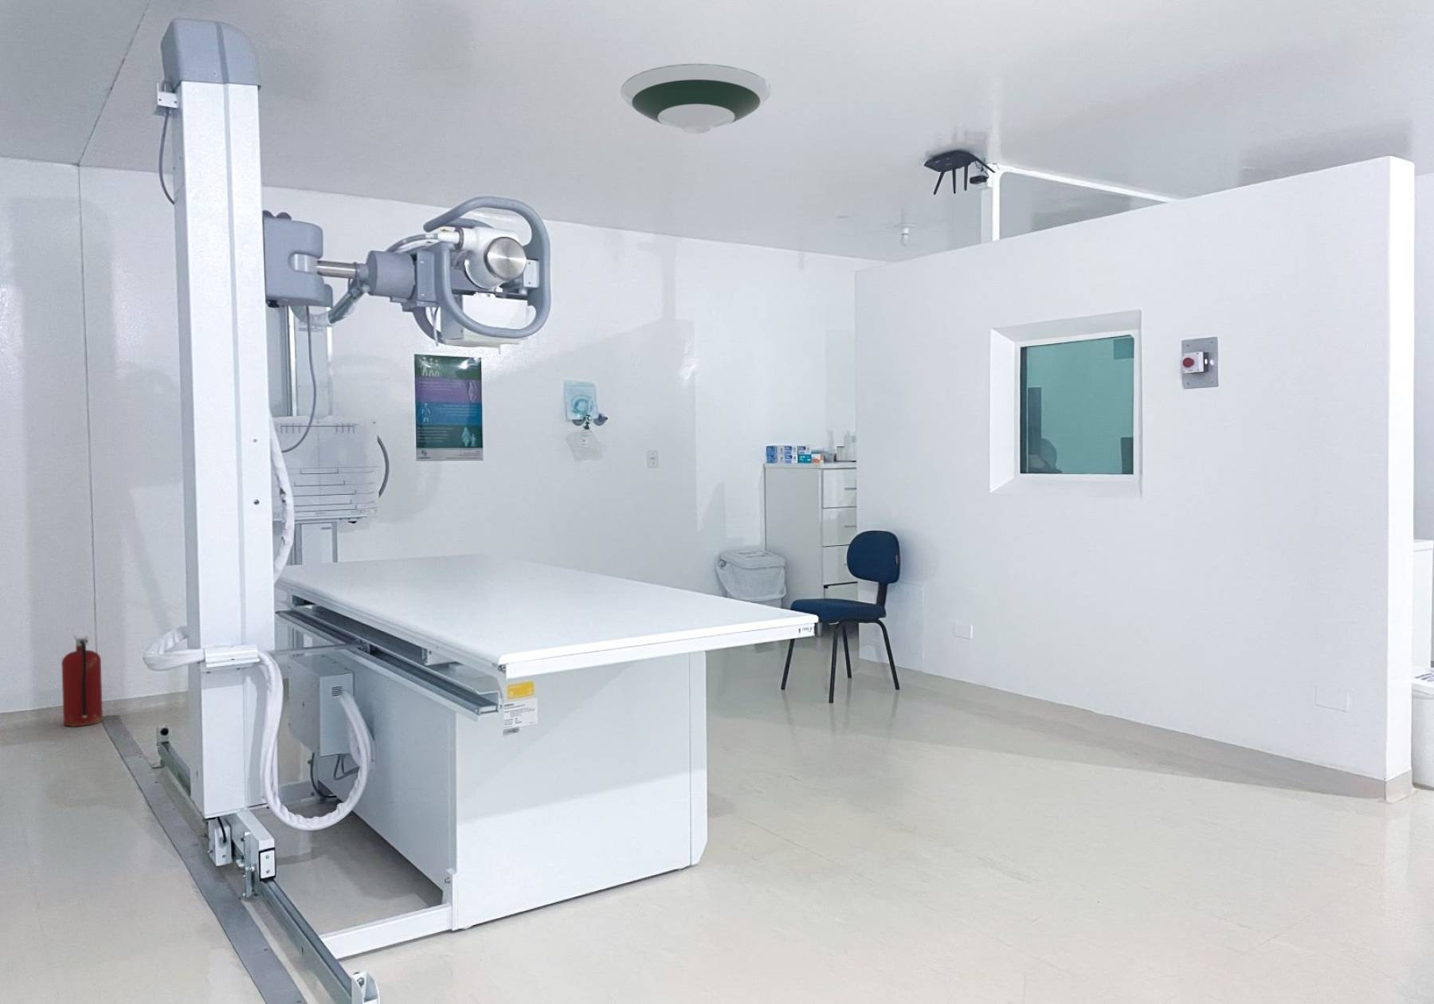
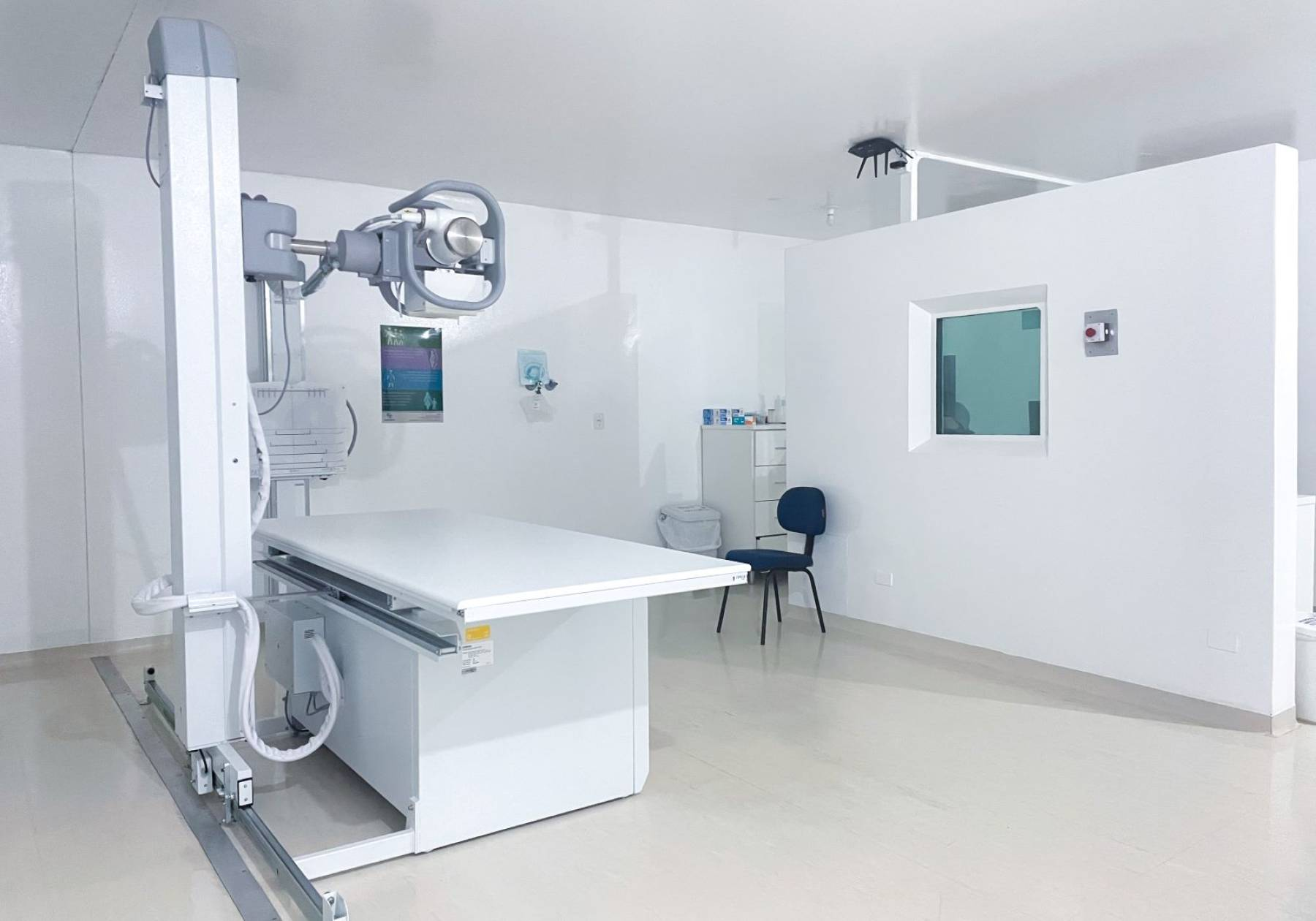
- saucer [620,63,771,135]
- fire extinguisher [61,627,104,727]
